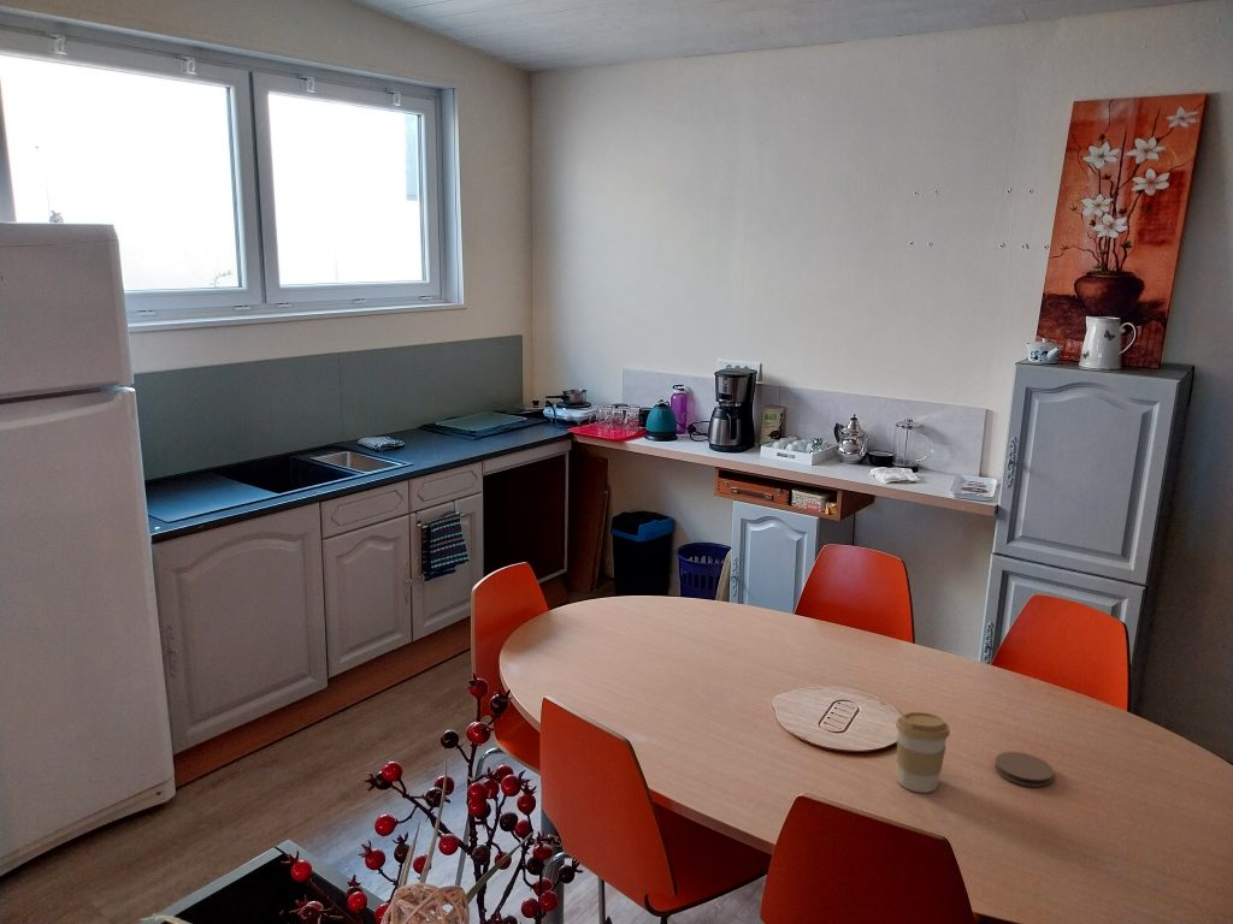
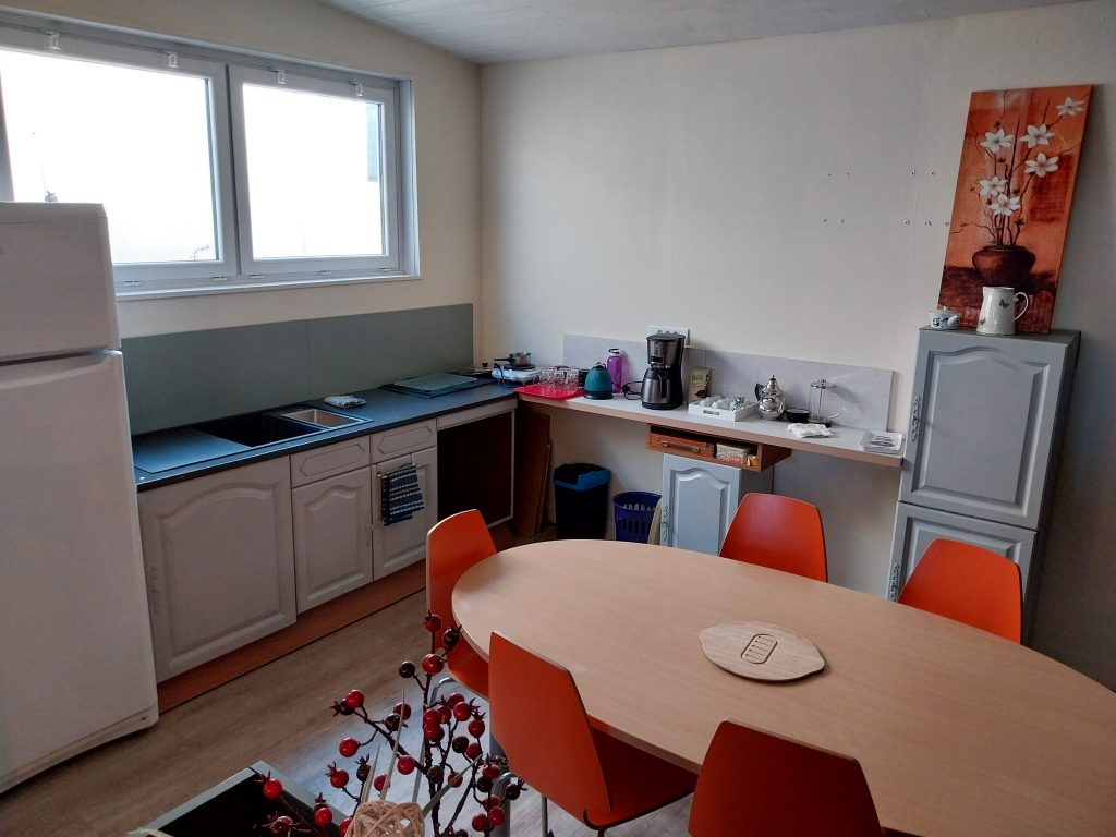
- coffee cup [895,711,951,794]
- coaster [993,751,1055,788]
